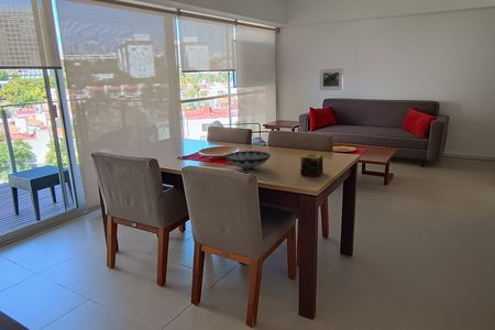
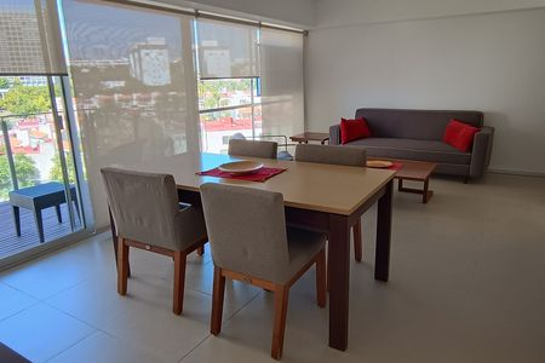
- candle [299,153,324,177]
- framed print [319,67,344,91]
- bowl [224,150,272,172]
